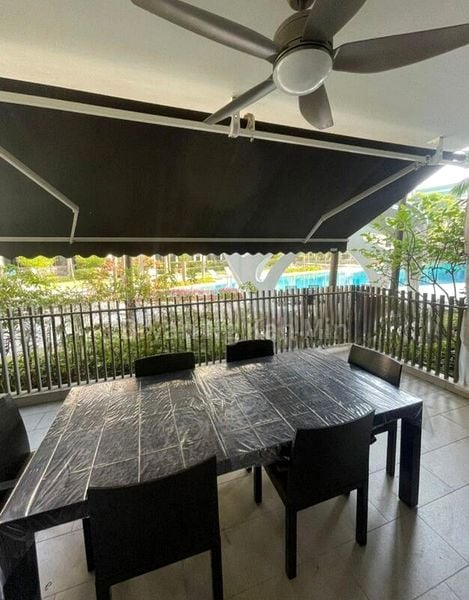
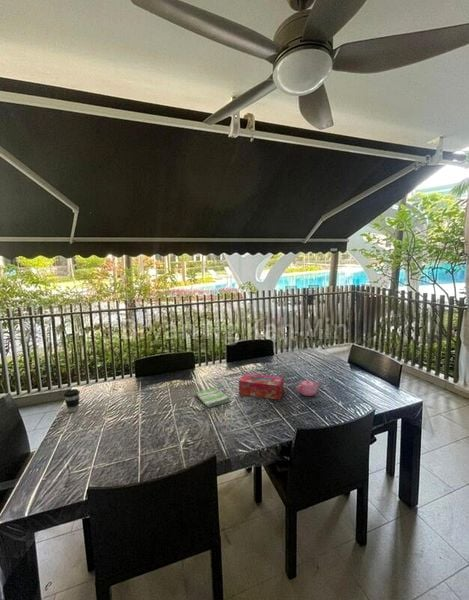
+ tissue box [238,372,284,401]
+ coffee cup [63,388,81,414]
+ dish towel [195,386,231,408]
+ teapot [295,379,321,397]
